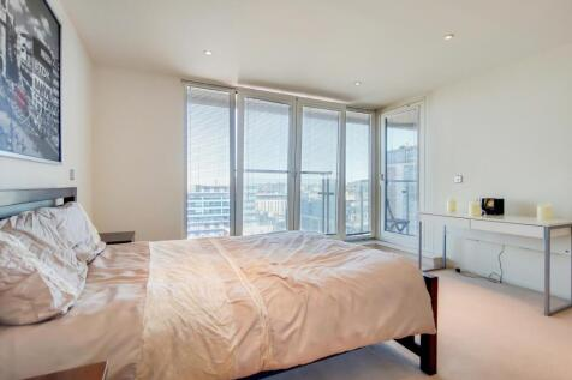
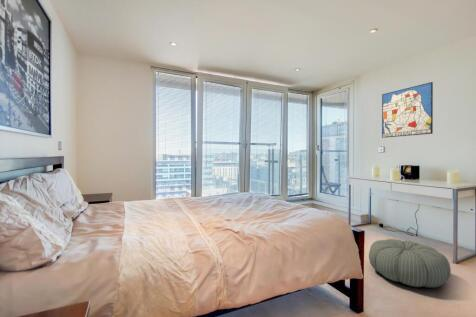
+ wall art [381,81,434,139]
+ pouf [368,238,452,288]
